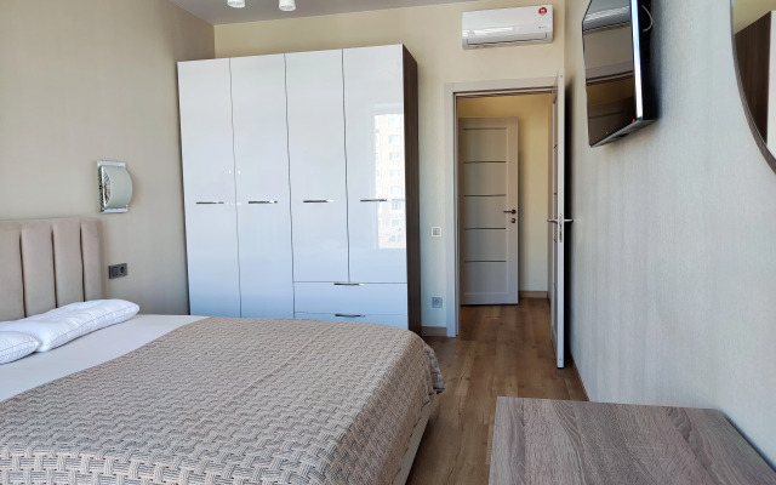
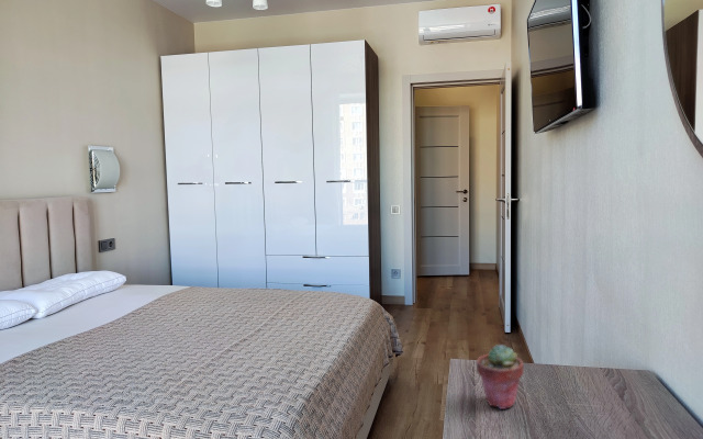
+ potted succulent [476,344,524,410]
